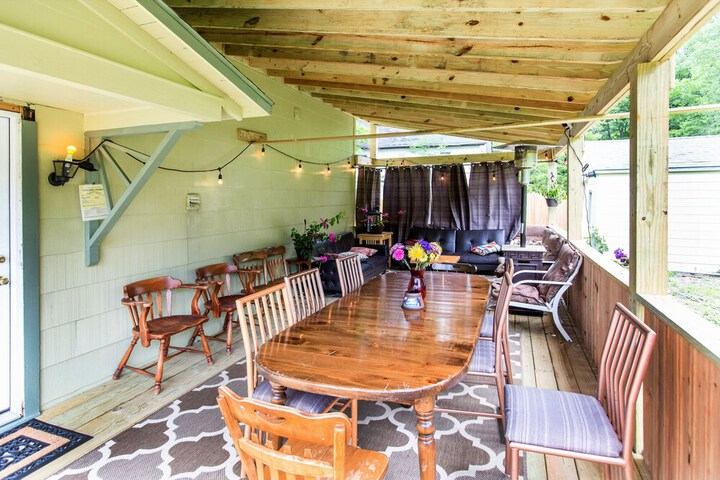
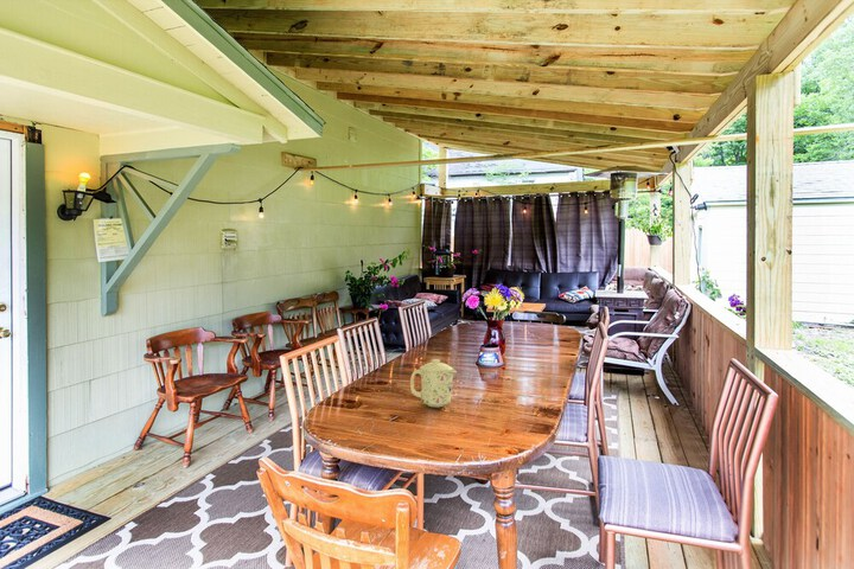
+ mug [409,358,458,408]
